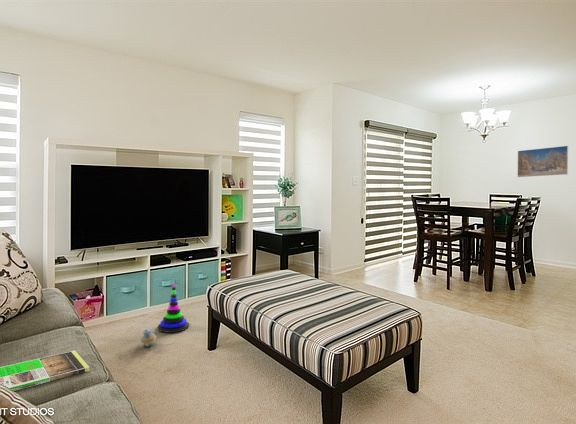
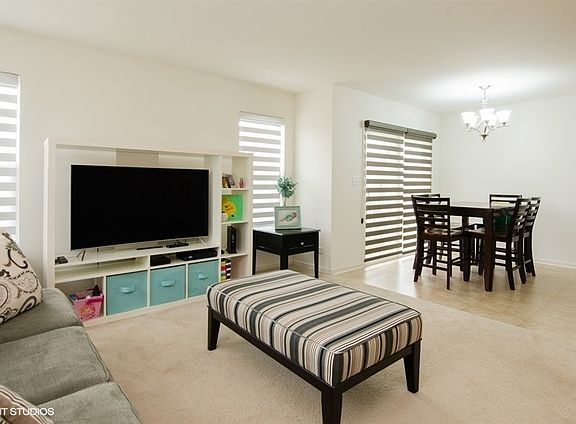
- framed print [517,145,569,178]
- plush toy [140,328,158,347]
- magazine [0,350,90,392]
- stacking toy [157,282,190,333]
